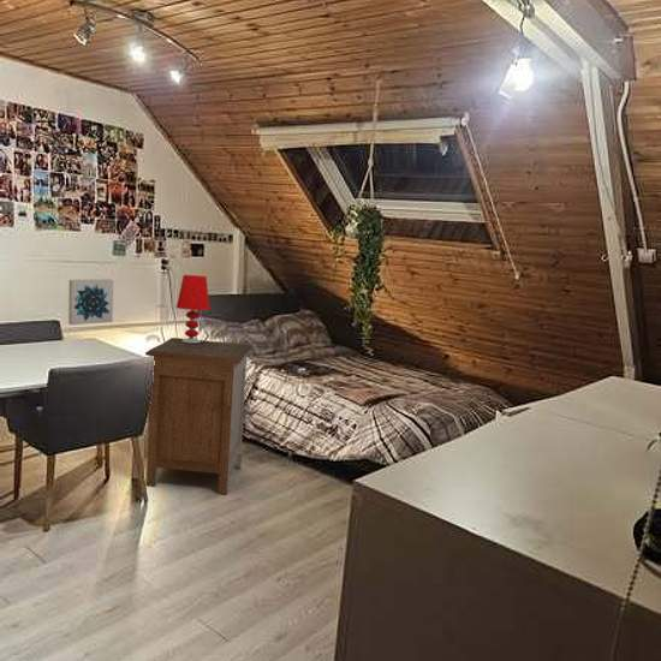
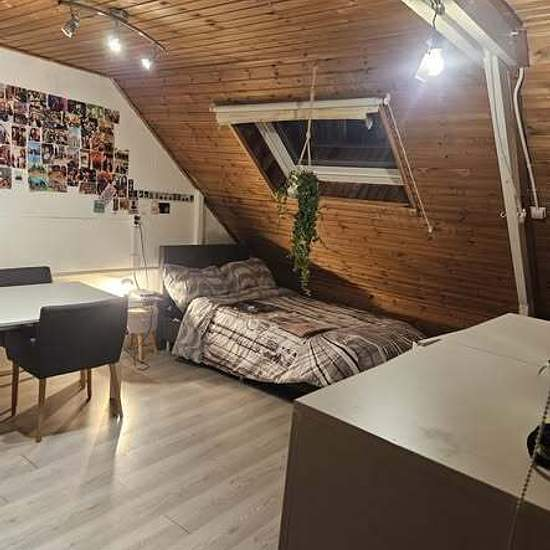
- nightstand [144,337,254,495]
- table lamp [175,274,212,343]
- wall art [67,279,114,326]
